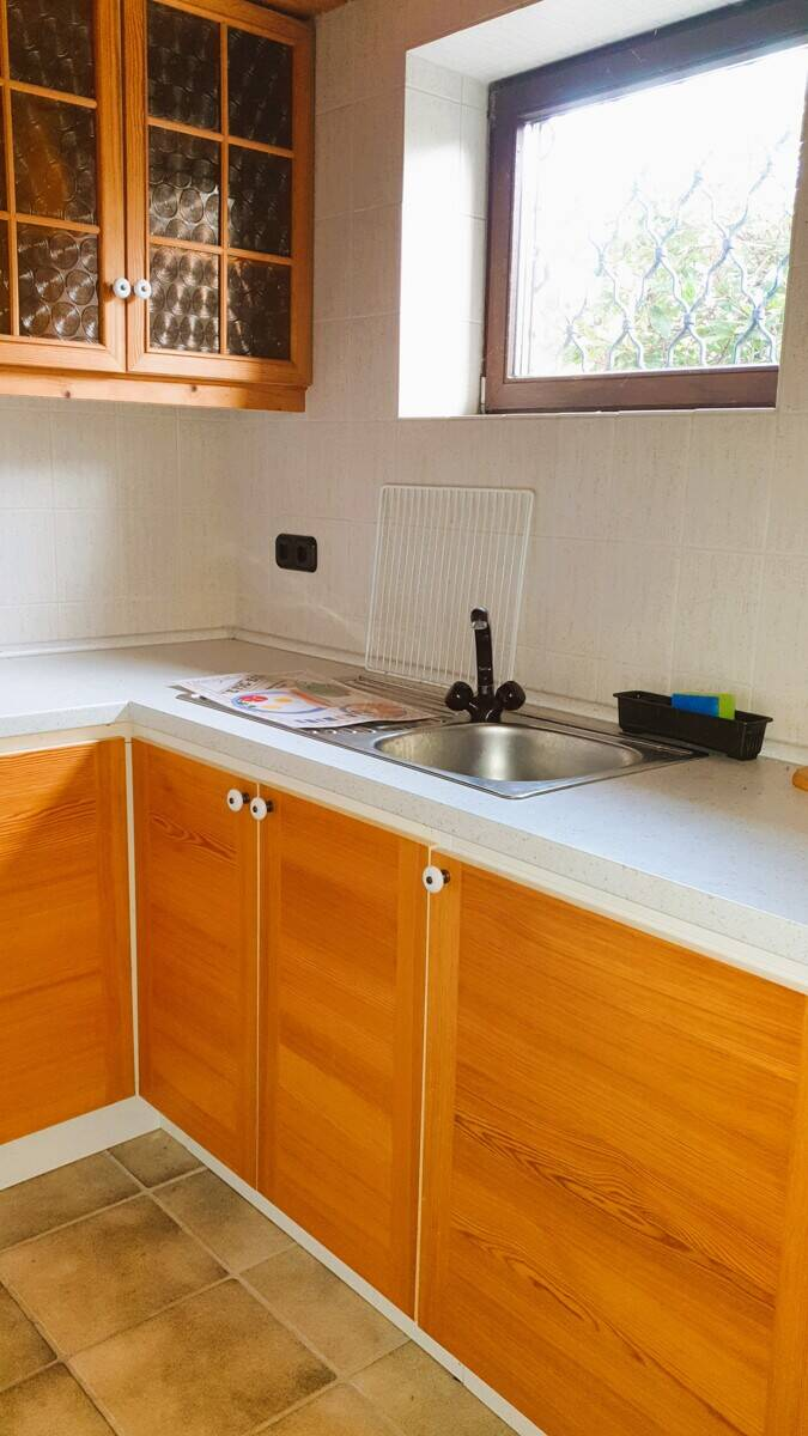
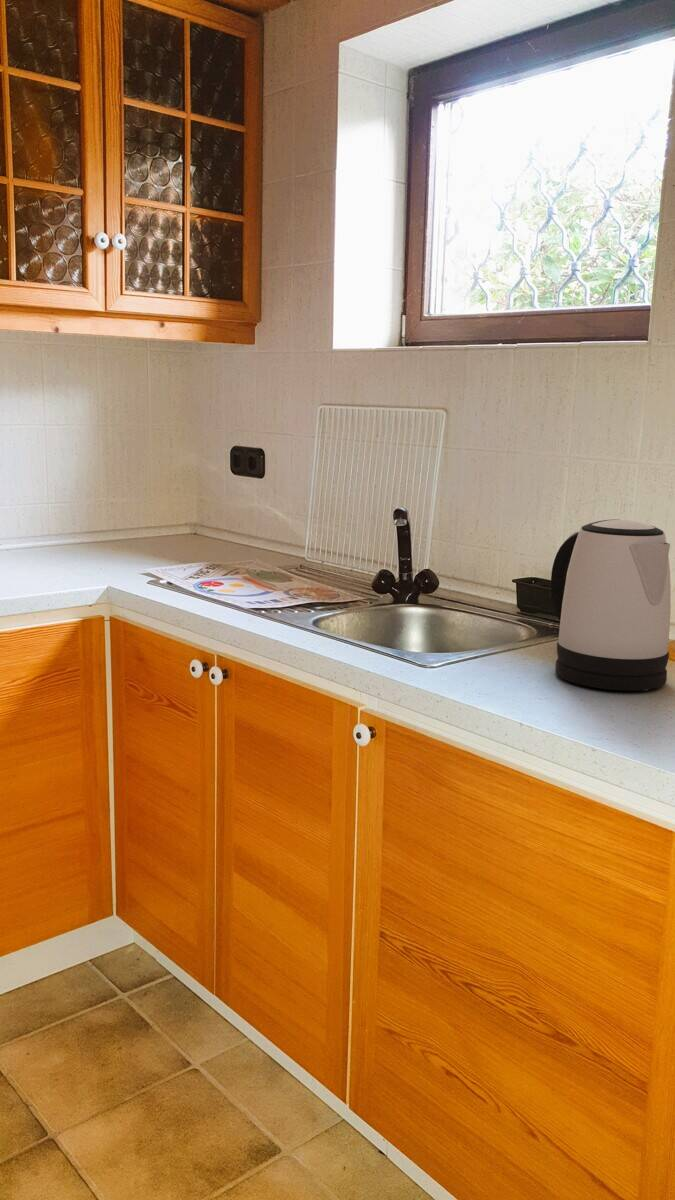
+ kettle [550,518,672,692]
